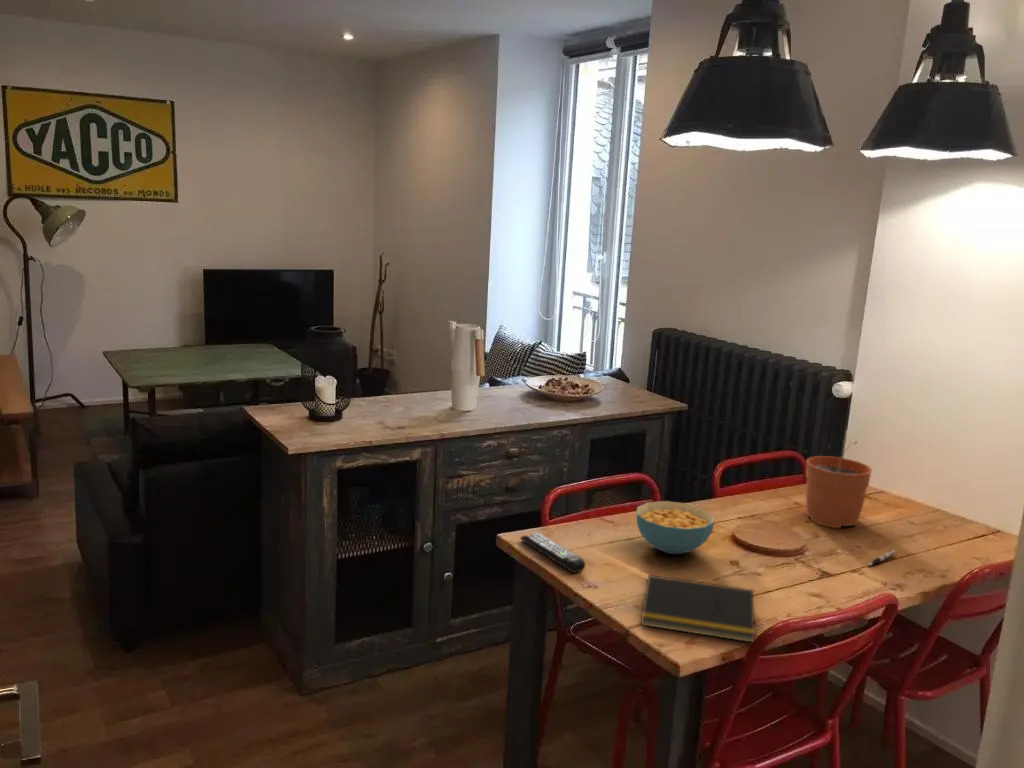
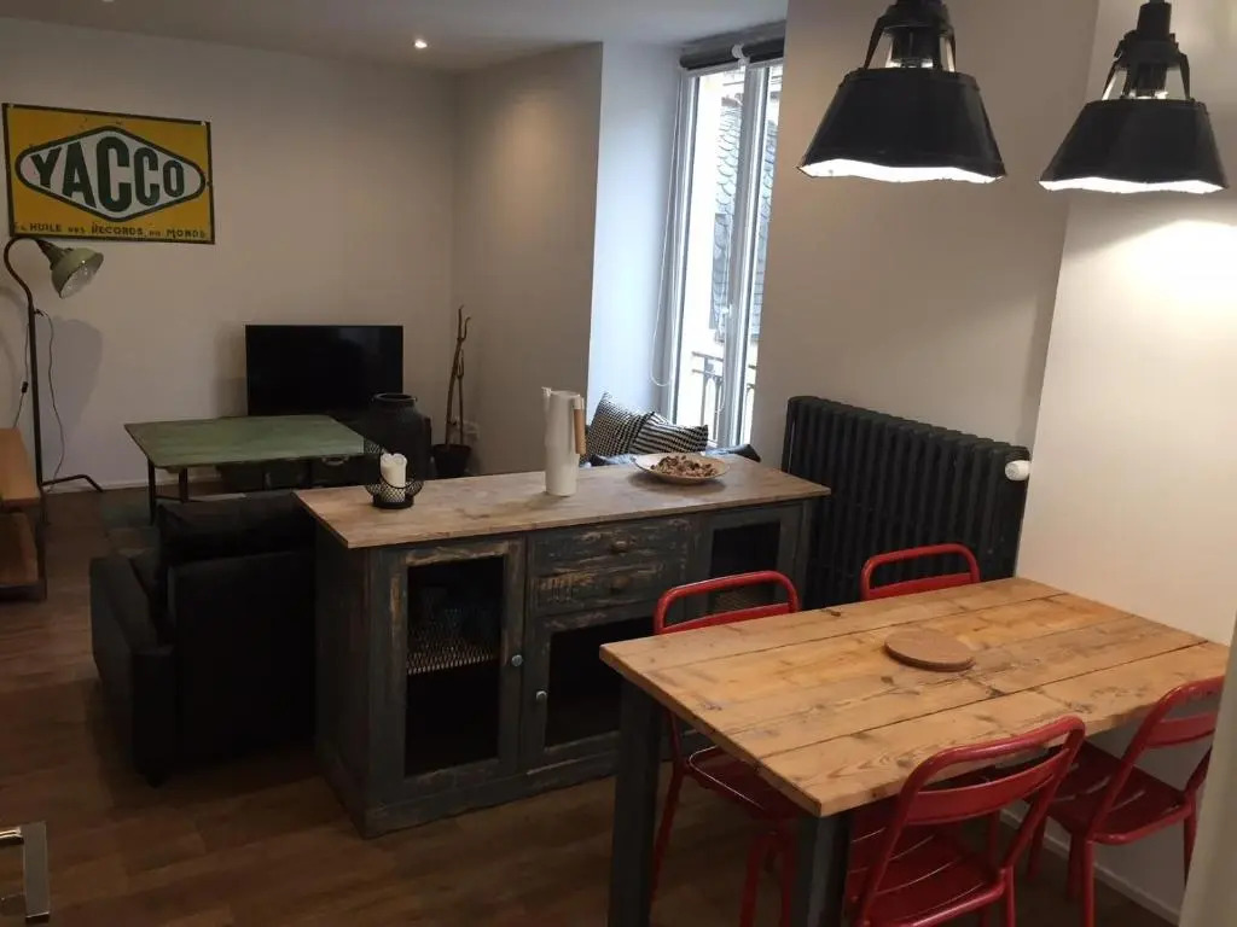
- plant pot [805,439,873,529]
- notepad [640,574,756,644]
- pen [867,549,897,567]
- remote control [519,532,586,574]
- cereal bowl [636,500,715,555]
